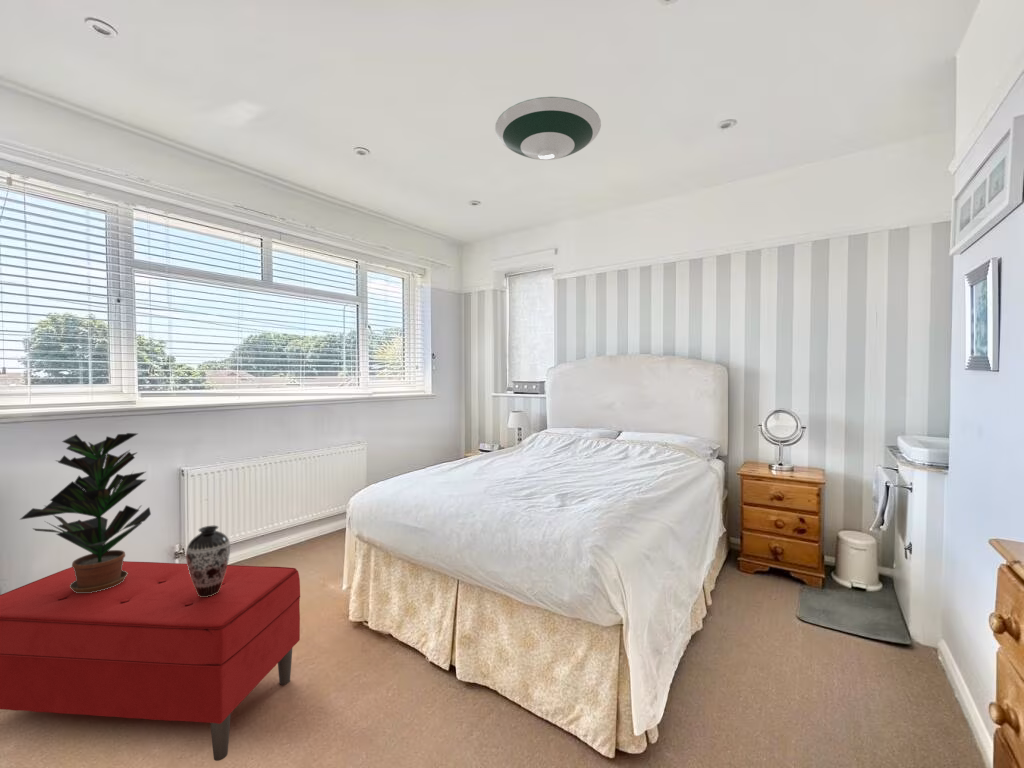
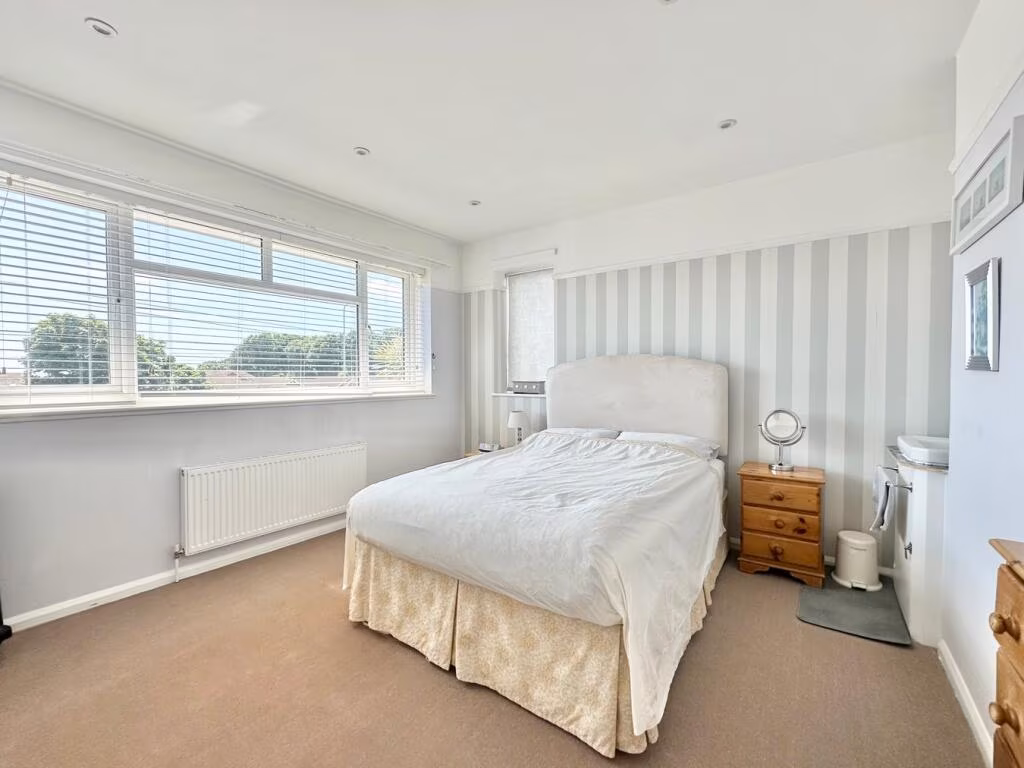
- decorative vase [185,525,231,597]
- bench [0,560,301,762]
- potted plant [18,432,152,593]
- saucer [494,96,602,161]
